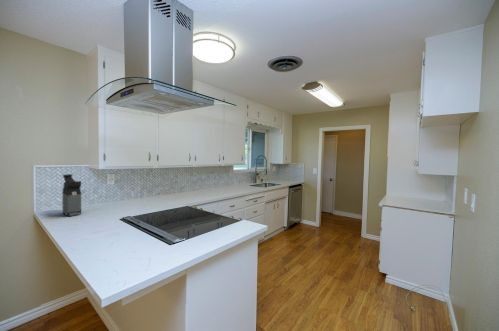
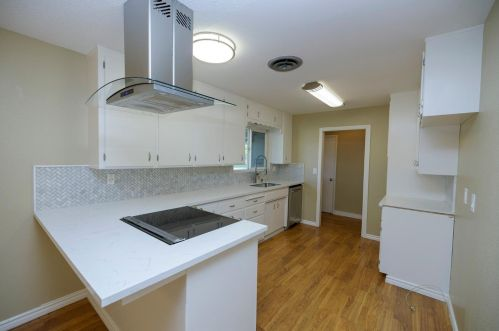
- coffee maker [61,173,82,217]
